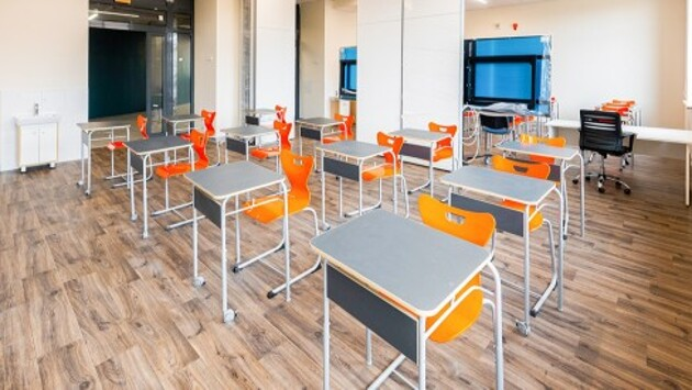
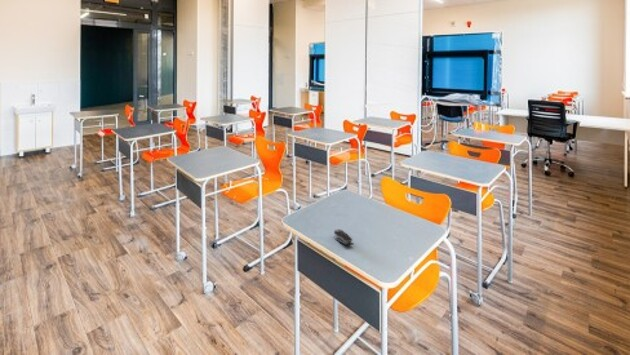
+ stapler [333,228,355,246]
